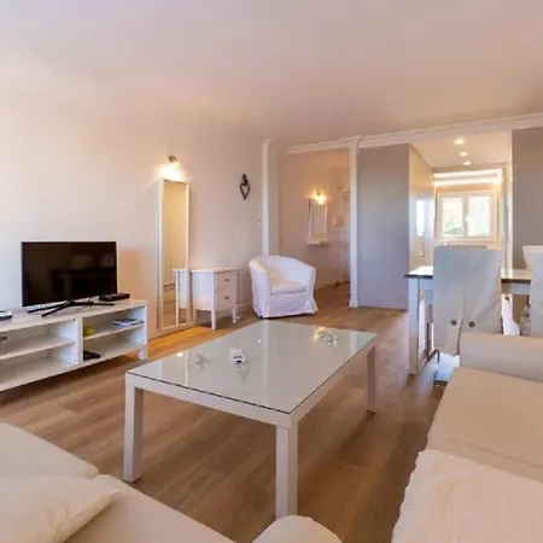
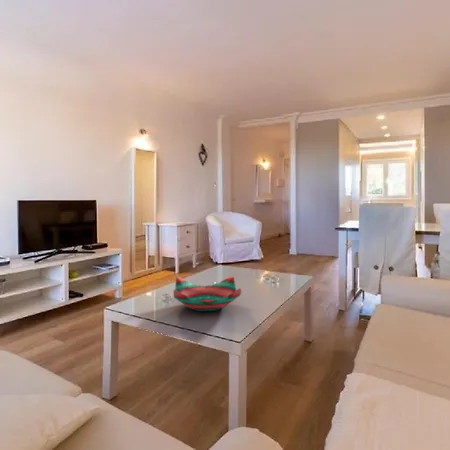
+ decorative bowl [173,275,242,312]
